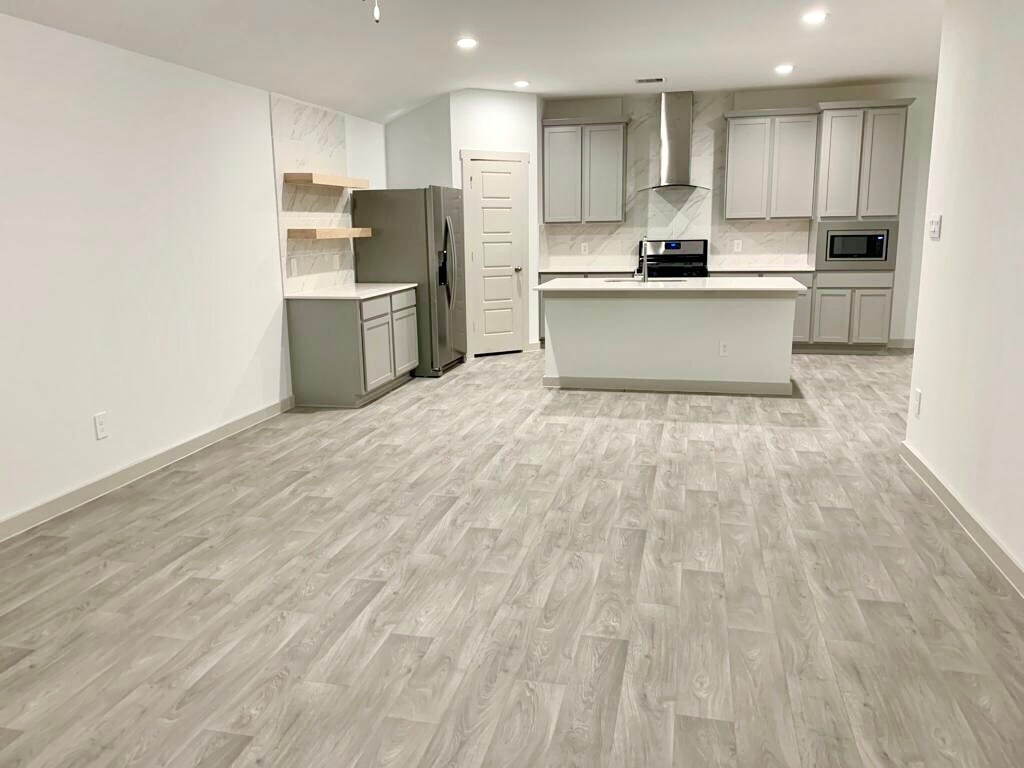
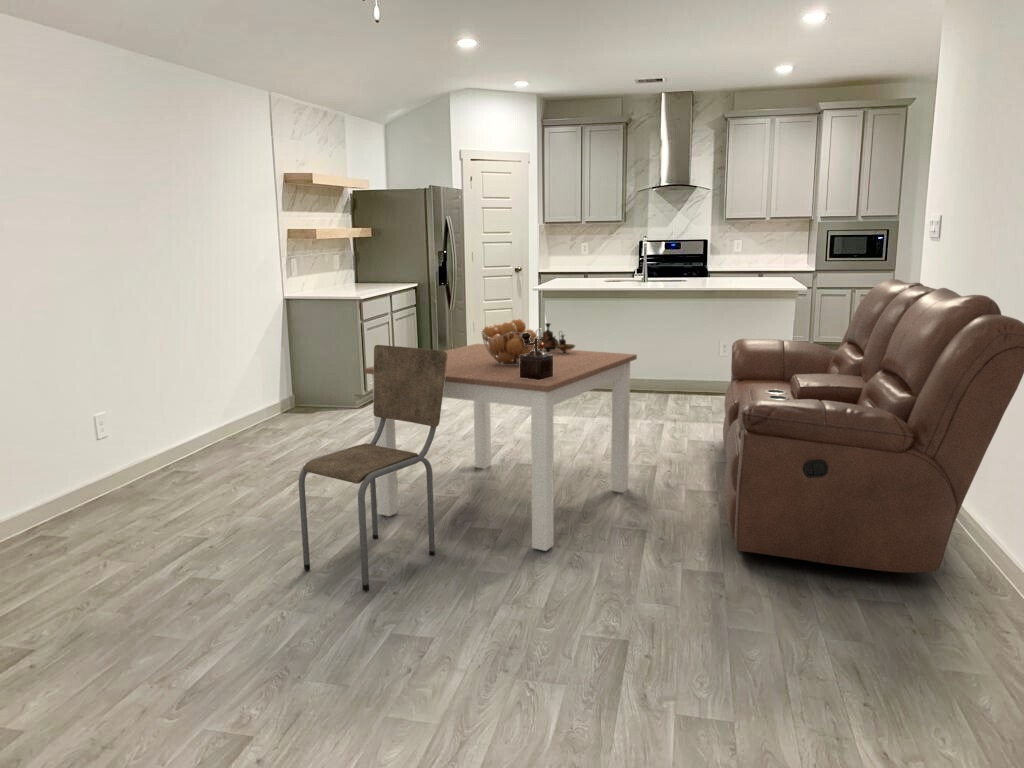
+ vase [533,322,576,354]
+ dining chair [298,344,447,592]
+ fruit basket [480,318,543,366]
+ sofa [722,278,1024,574]
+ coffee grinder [520,332,553,380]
+ dining table [364,343,638,552]
